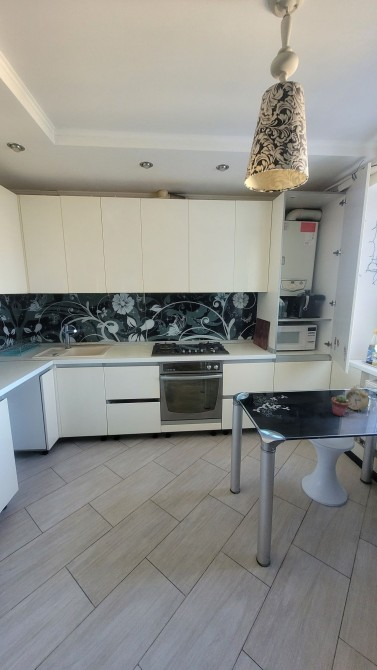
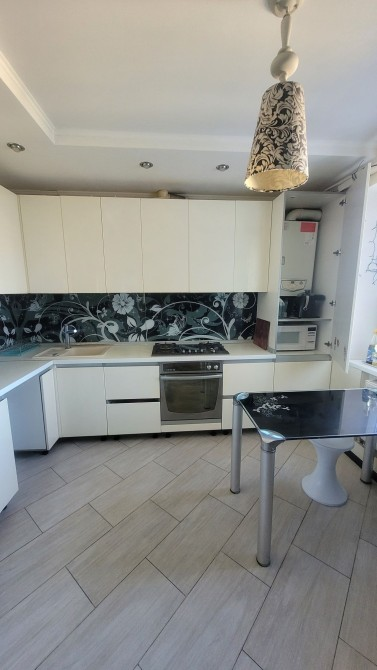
- alarm clock [345,384,370,413]
- potted succulent [330,394,349,417]
